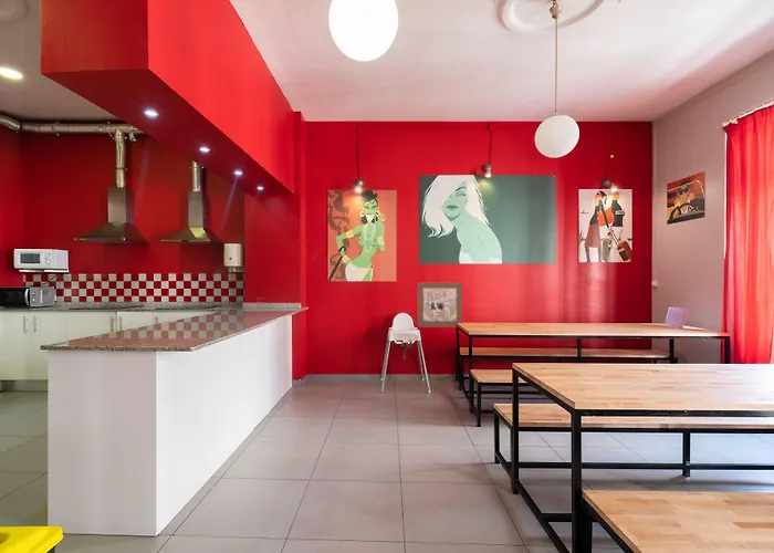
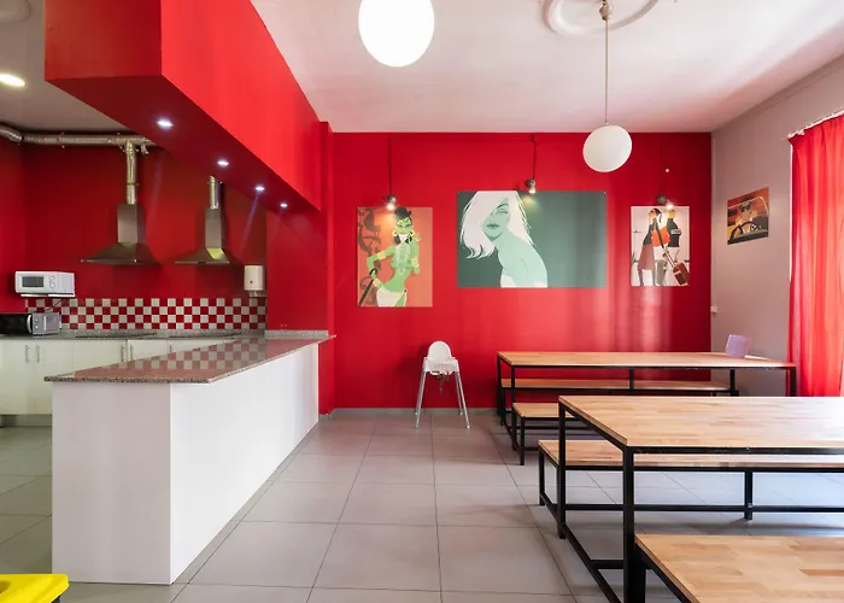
- wall art [417,281,463,328]
